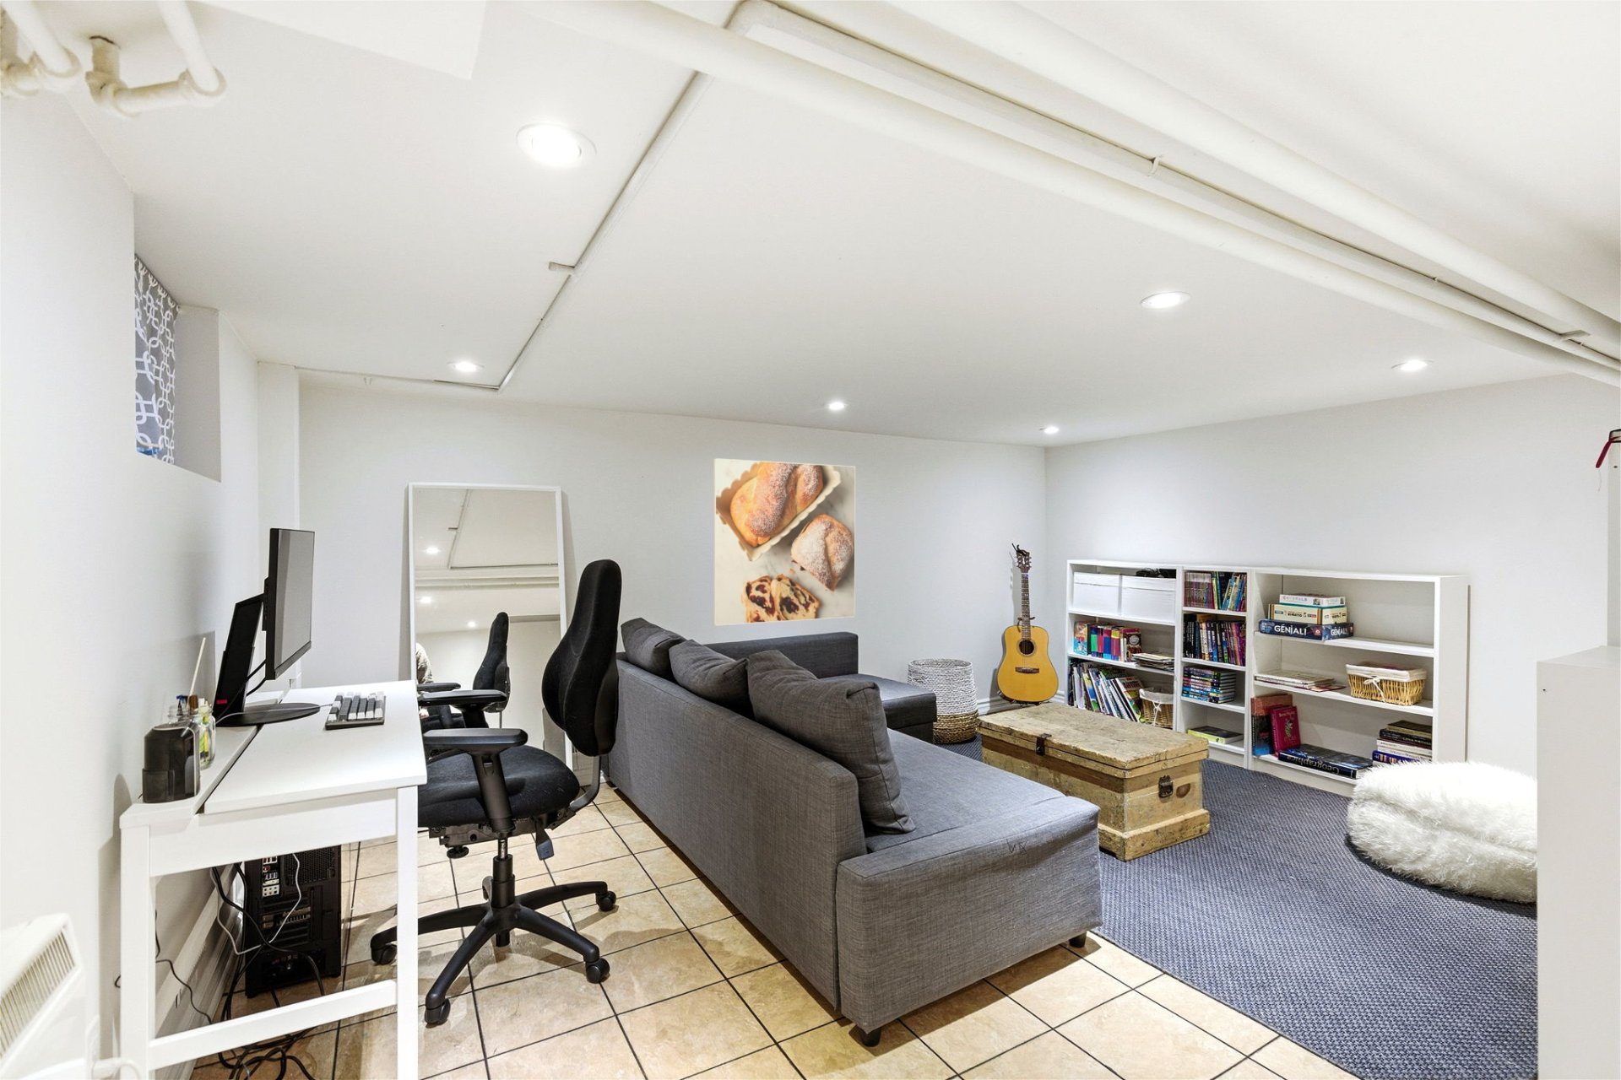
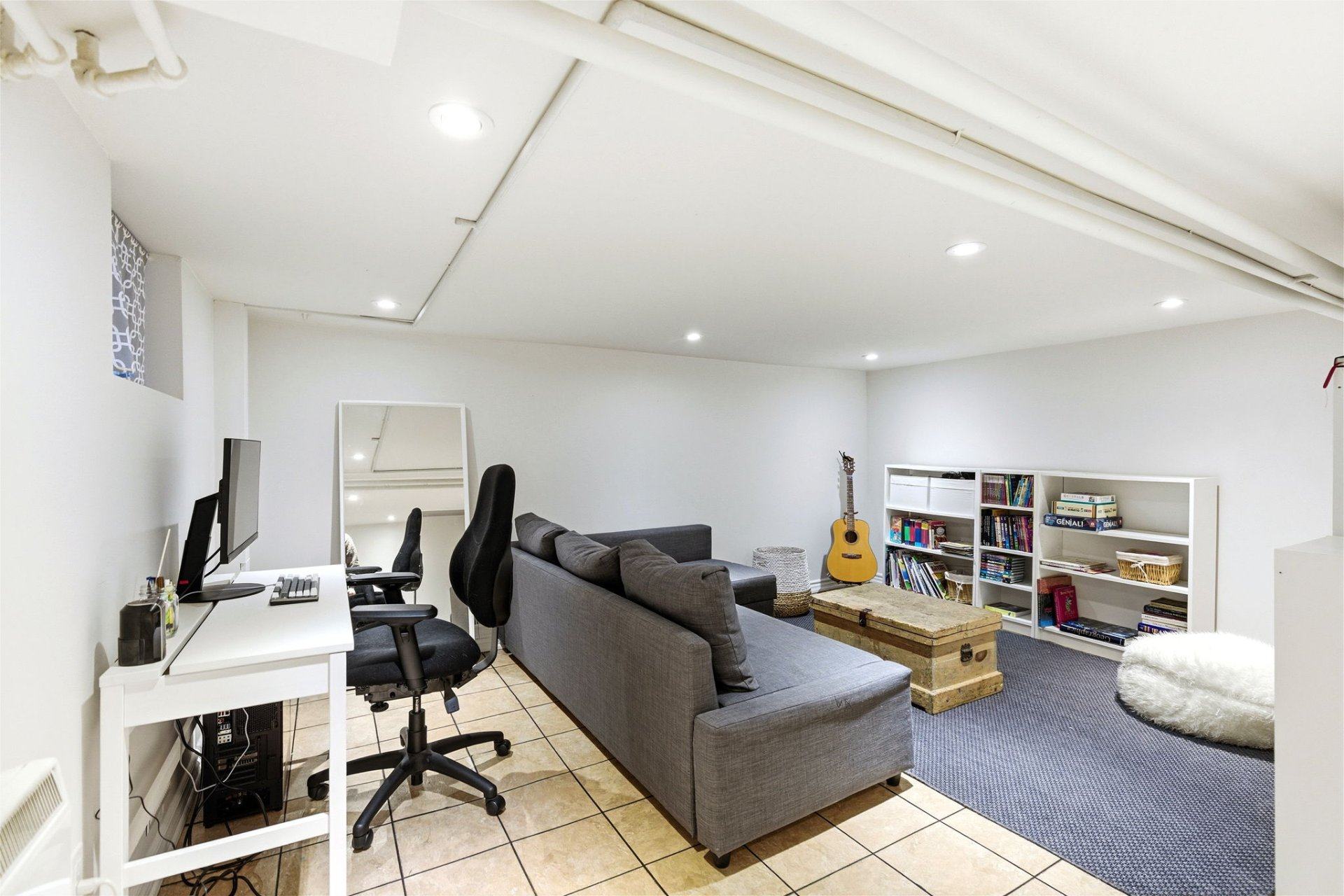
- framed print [713,457,856,627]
